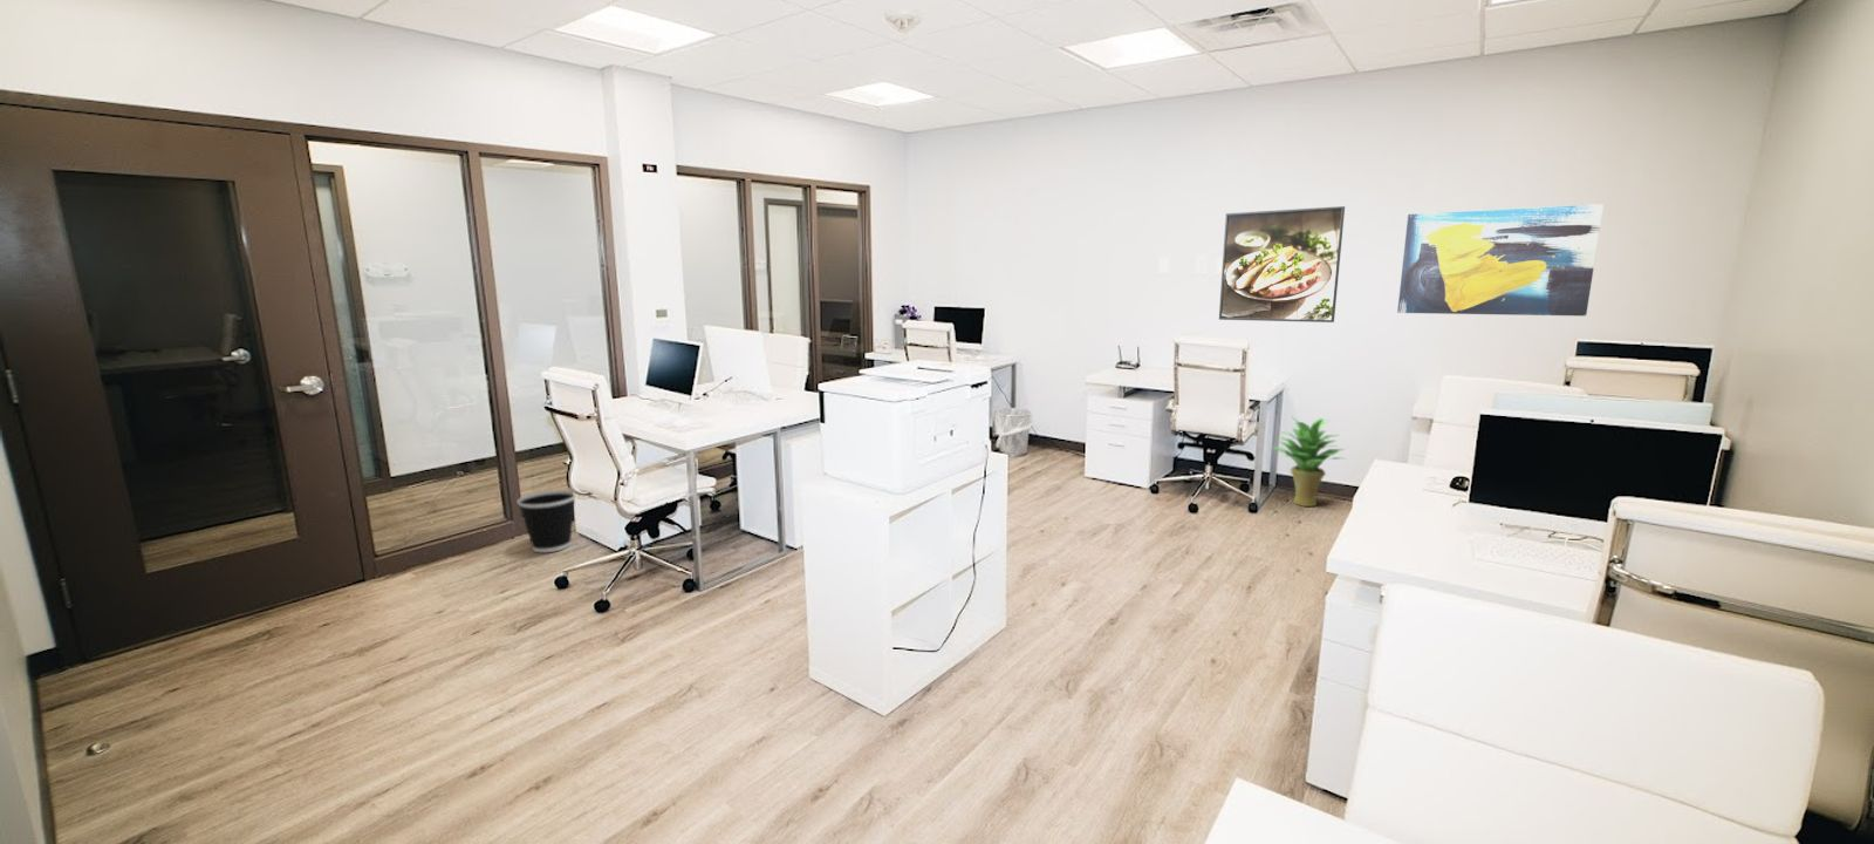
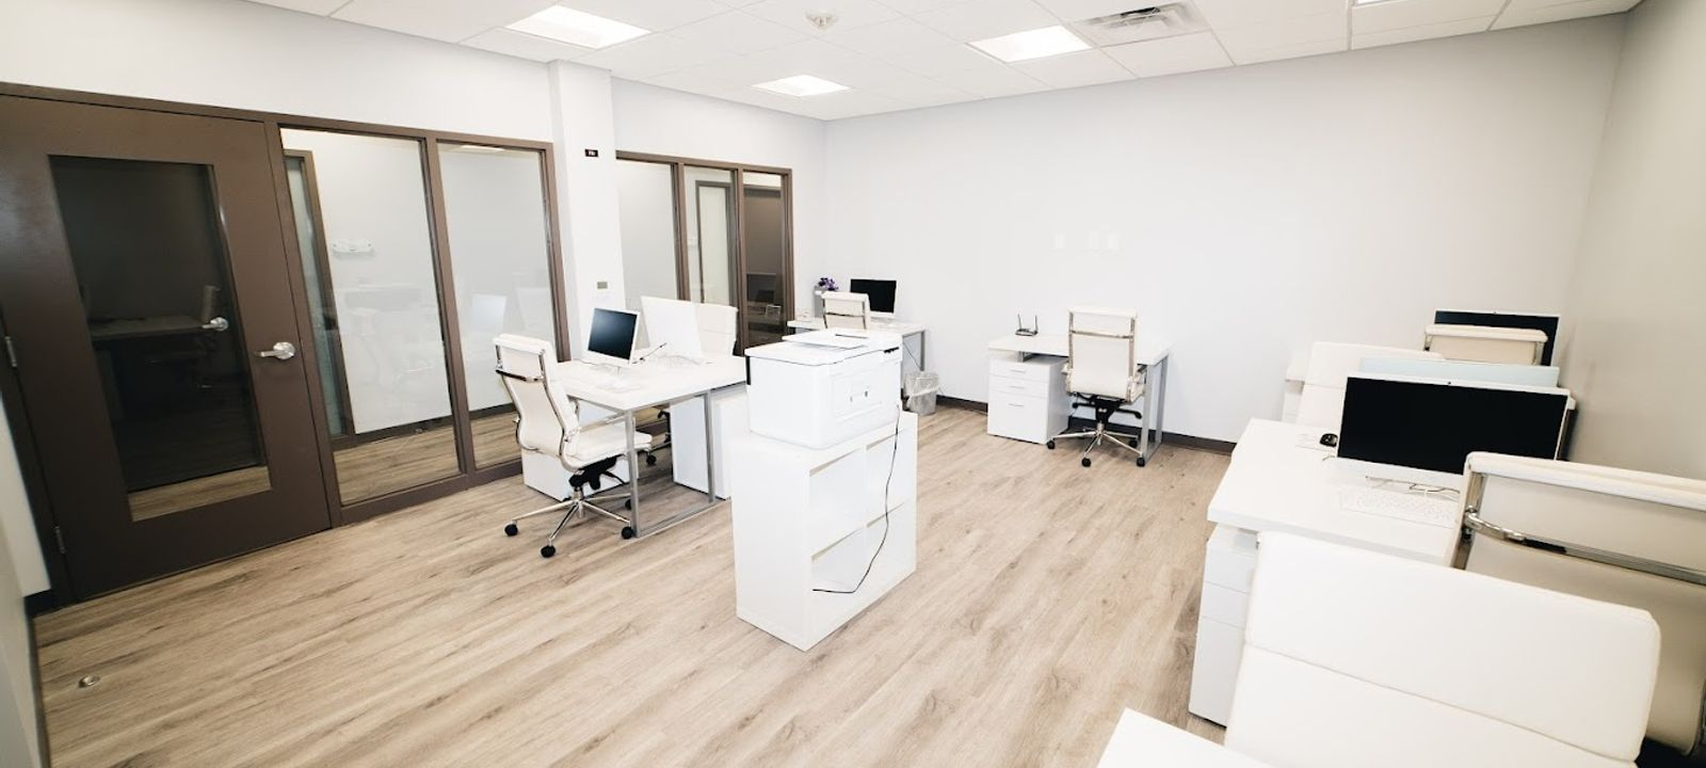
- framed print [1218,206,1346,324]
- wastebasket [516,489,577,554]
- potted plant [1272,415,1346,508]
- wall art [1396,203,1605,318]
